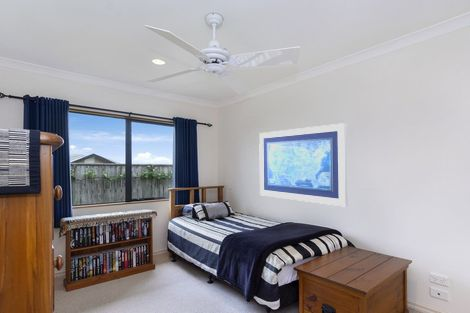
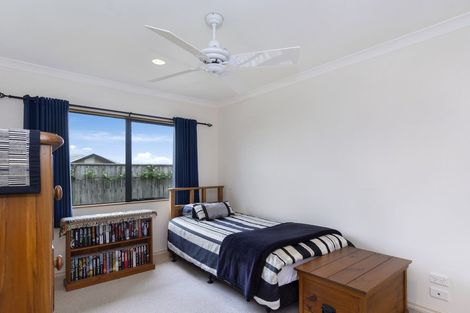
- wall art [258,122,349,208]
